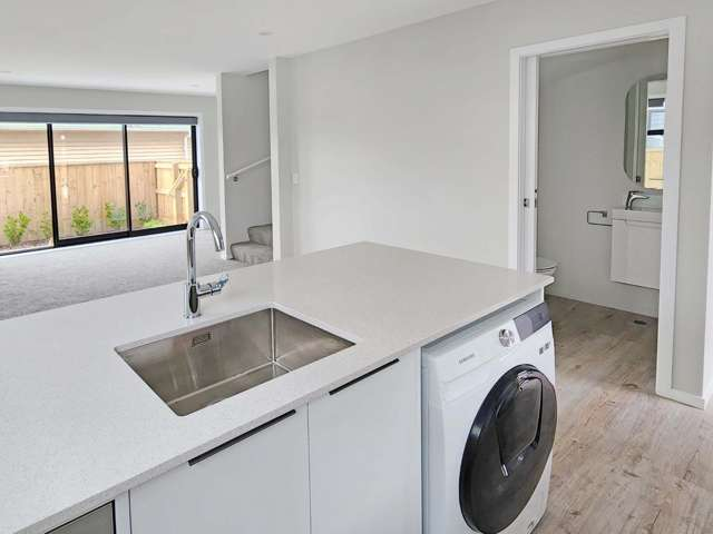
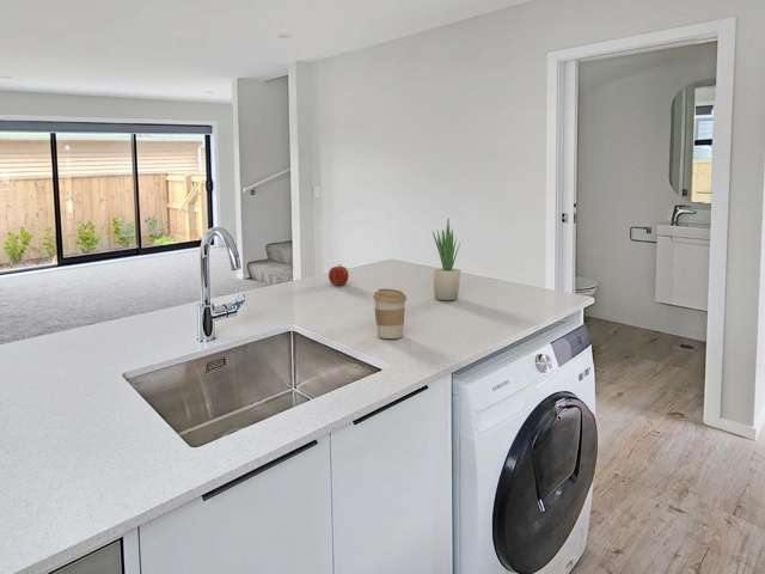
+ potted plant [430,218,463,301]
+ fruit [328,263,350,286]
+ coffee cup [372,287,408,340]
